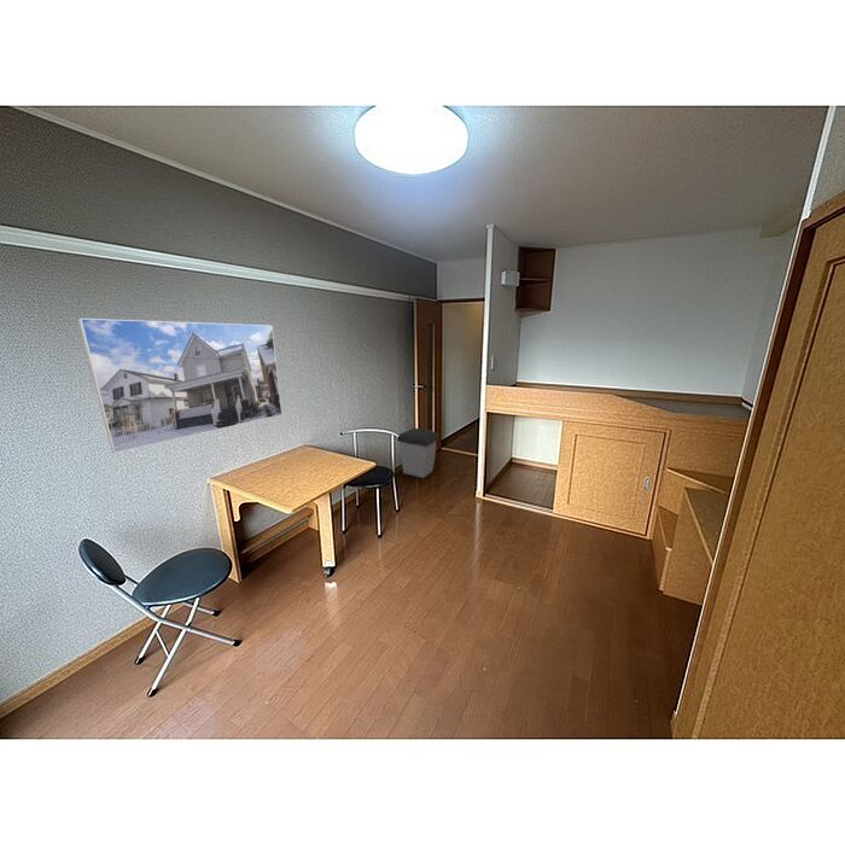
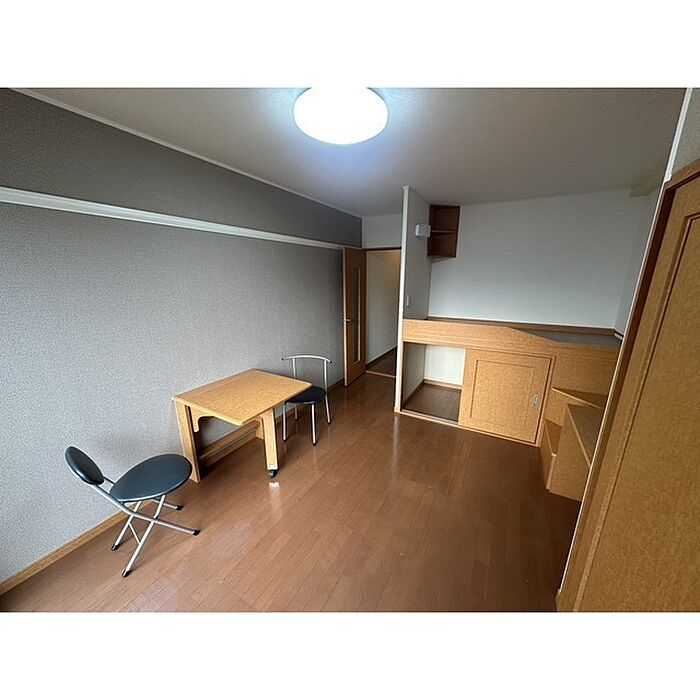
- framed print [77,317,284,454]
- trash can [396,427,441,479]
